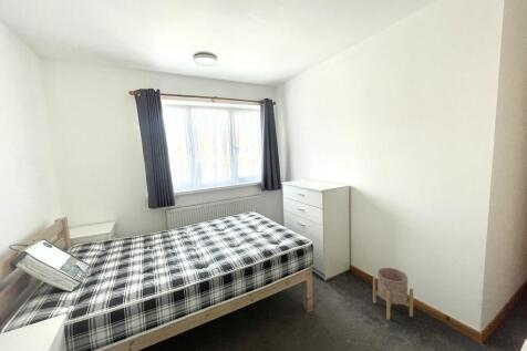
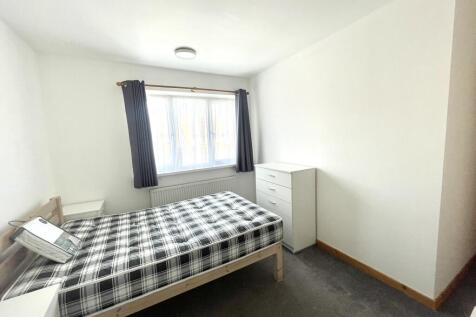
- planter [372,267,414,321]
